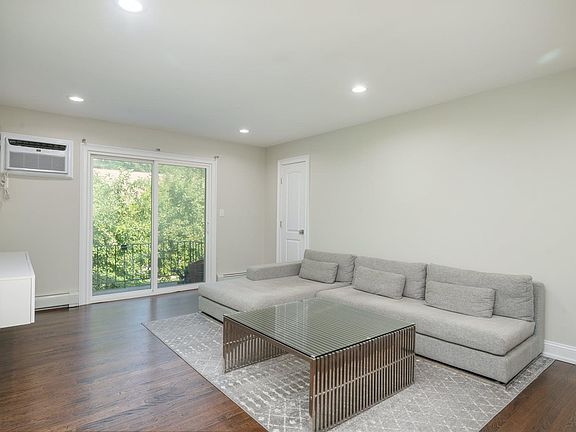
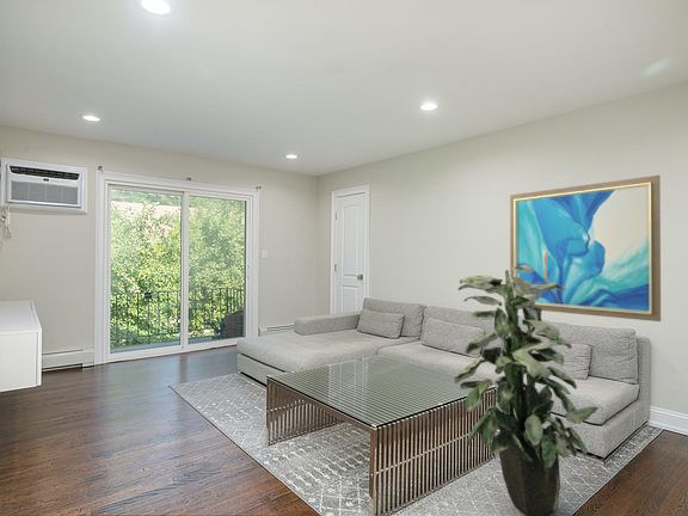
+ wall art [509,174,662,322]
+ indoor plant [454,265,600,516]
